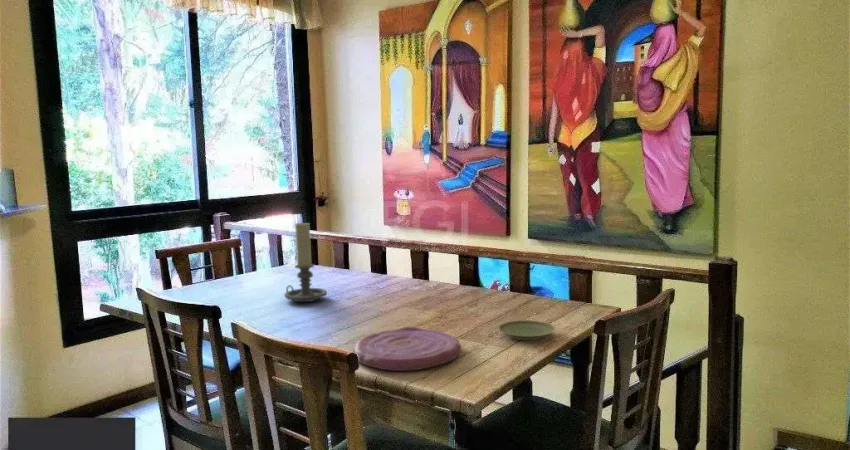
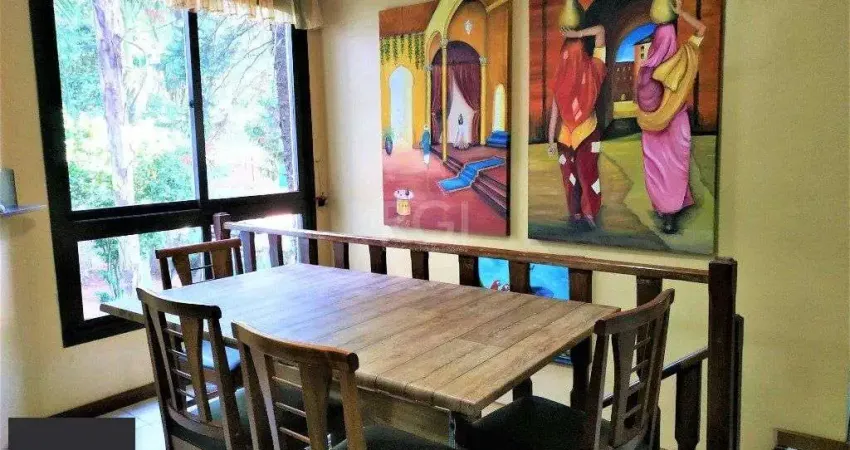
- plate [353,326,462,372]
- plate [497,319,556,341]
- candle holder [283,221,328,303]
